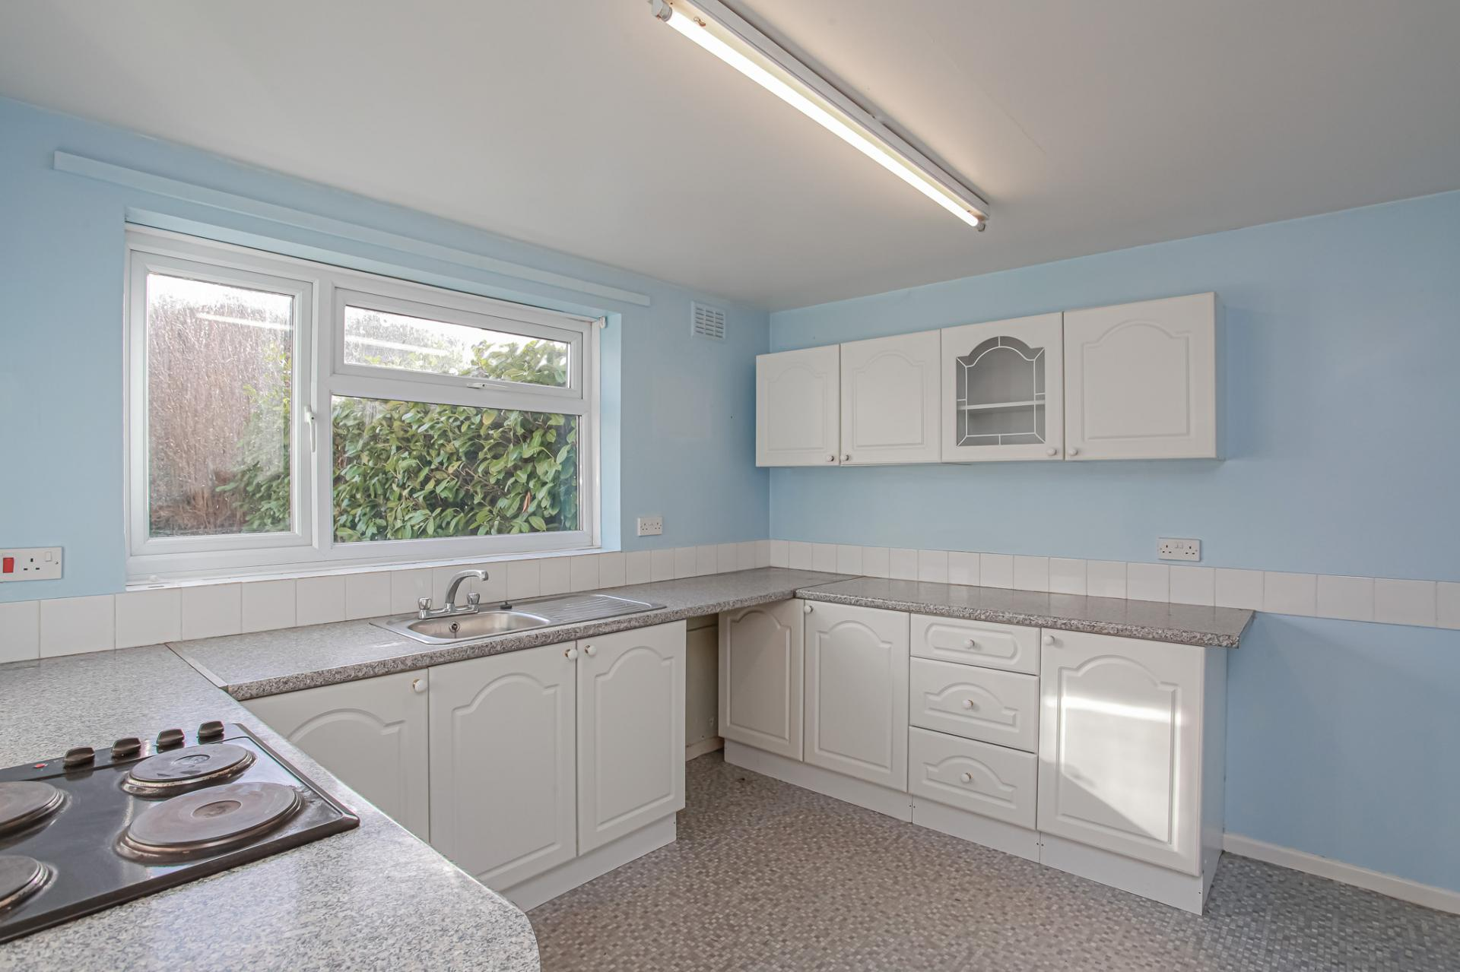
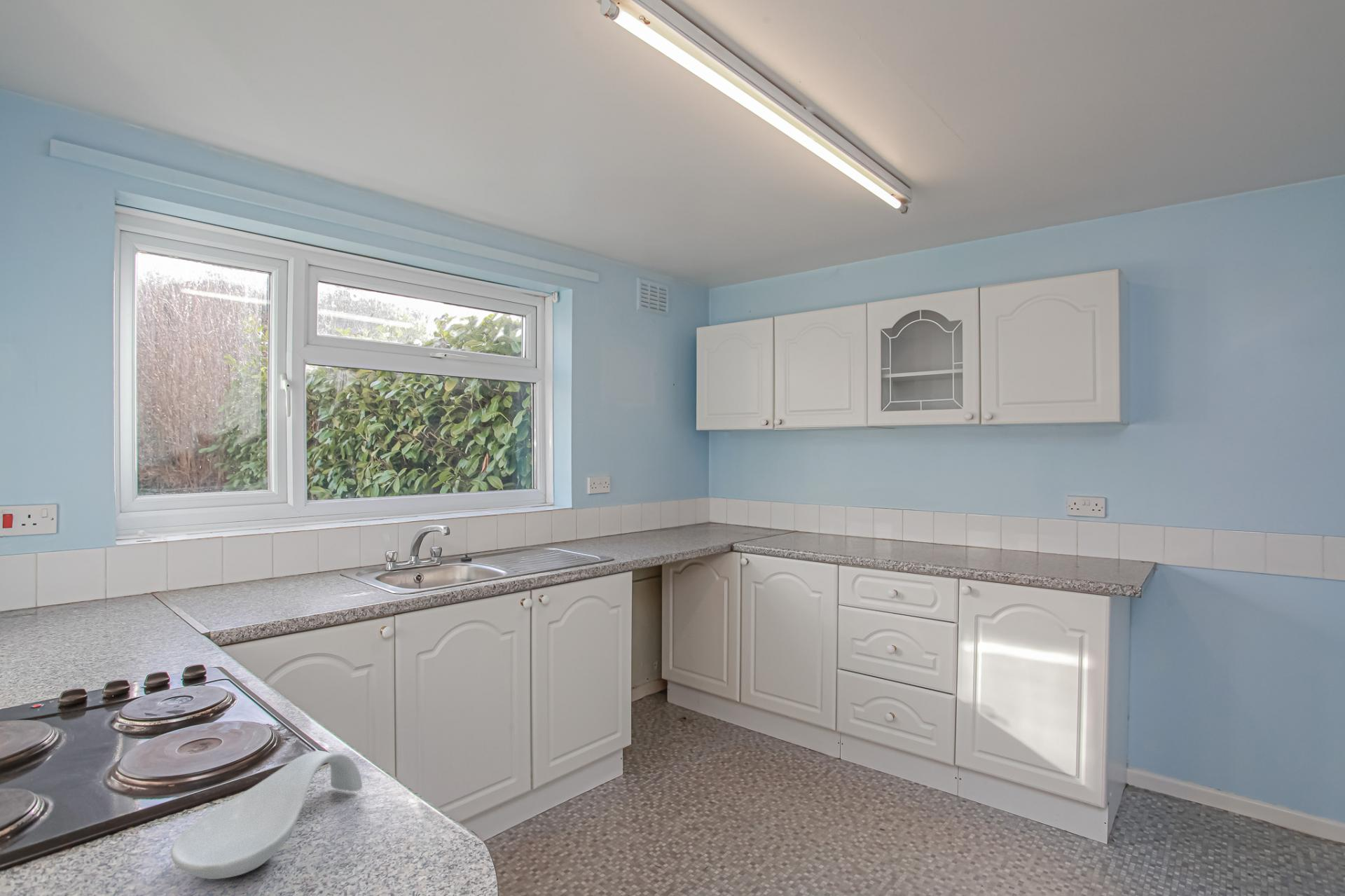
+ spoon rest [170,750,363,880]
